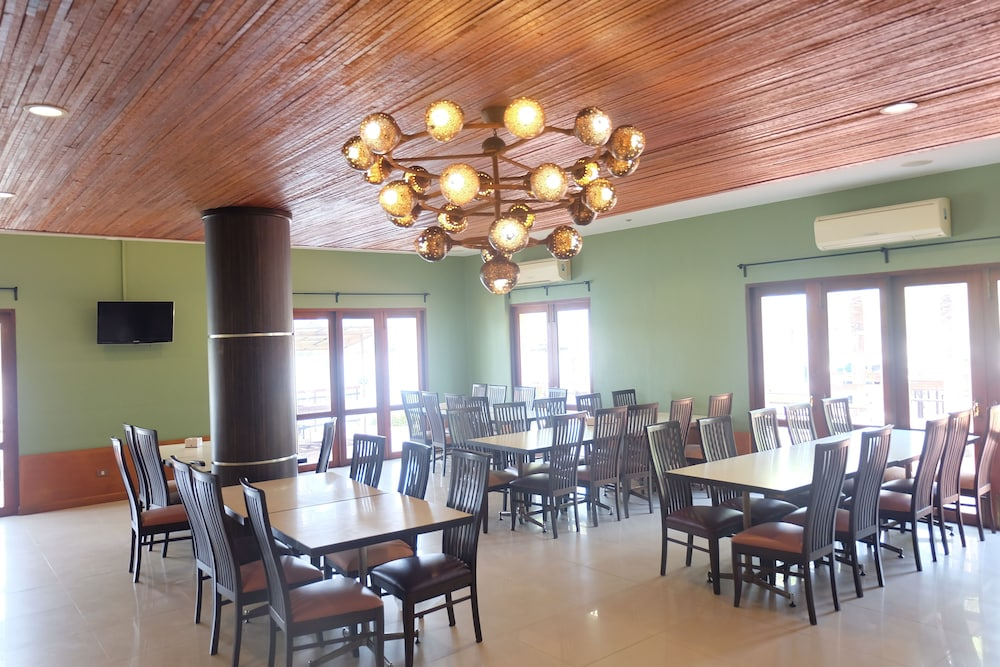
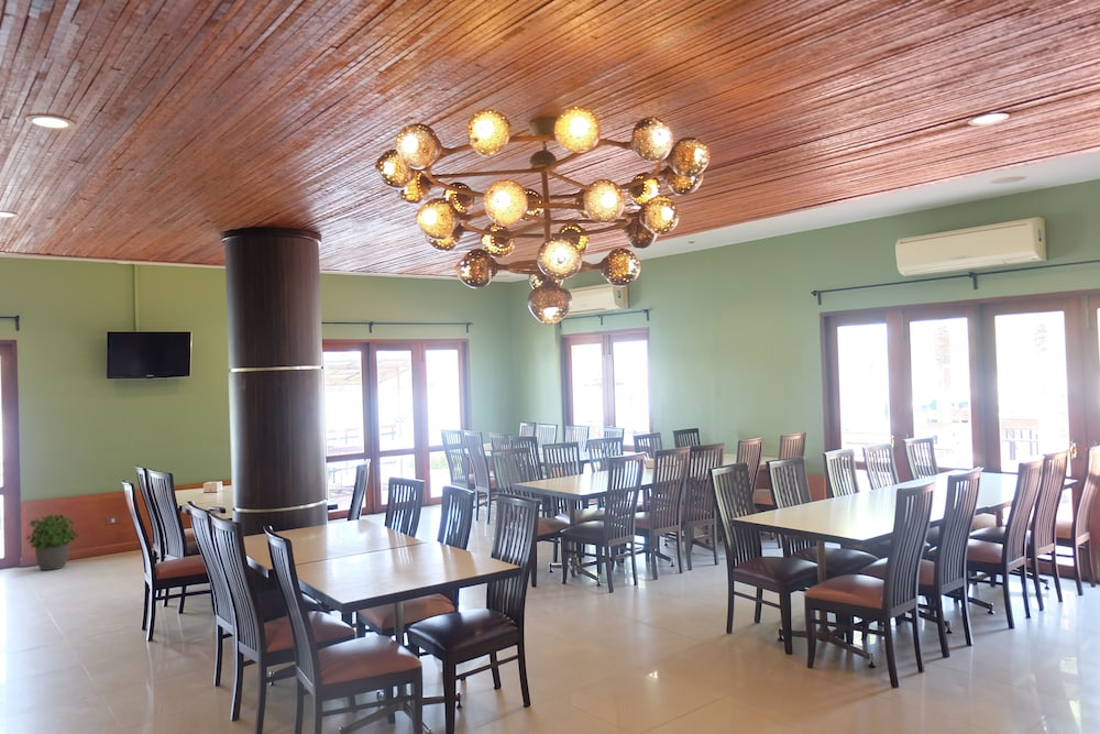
+ potted plant [25,513,80,571]
